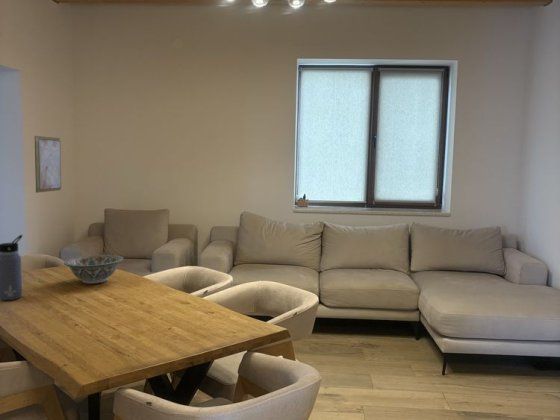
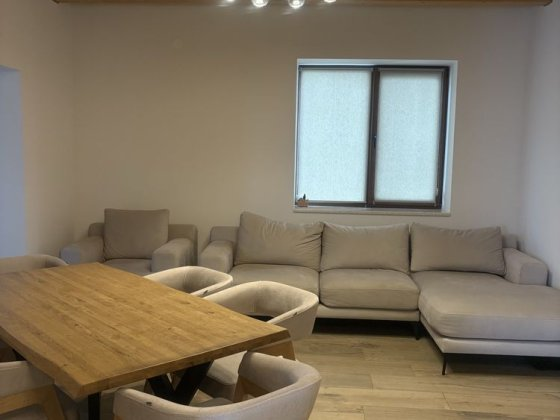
- water bottle [0,234,23,301]
- wall art [34,135,62,194]
- decorative bowl [63,254,124,285]
